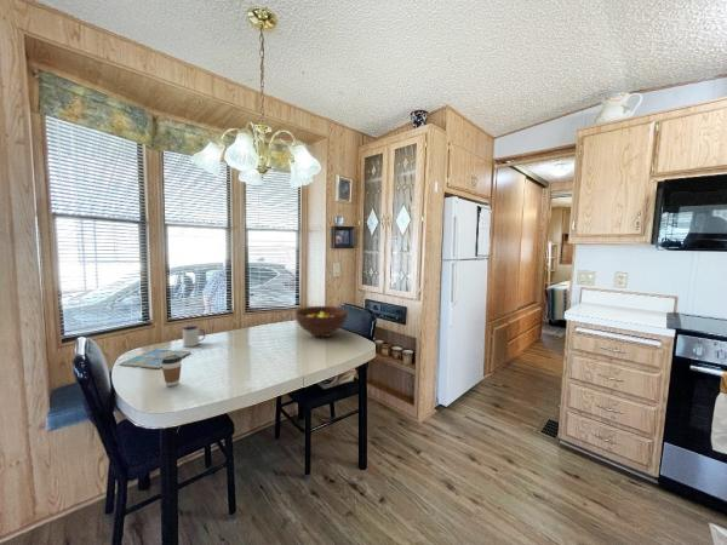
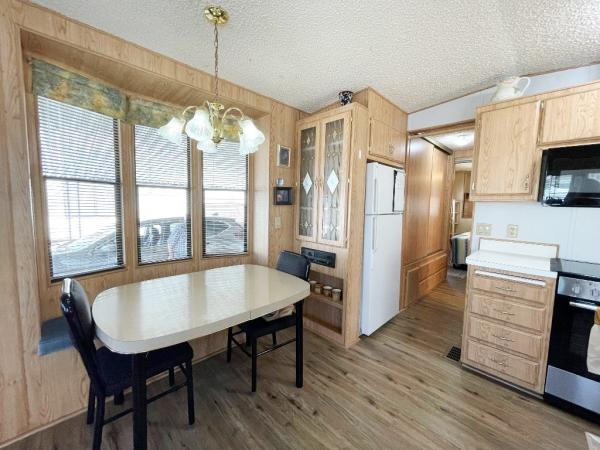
- mug [182,325,206,348]
- drink coaster [118,348,191,369]
- coffee cup [161,355,183,388]
- fruit bowl [294,305,349,338]
